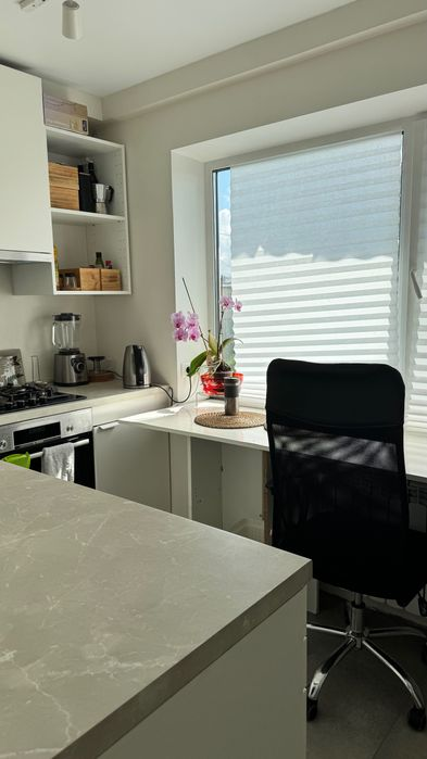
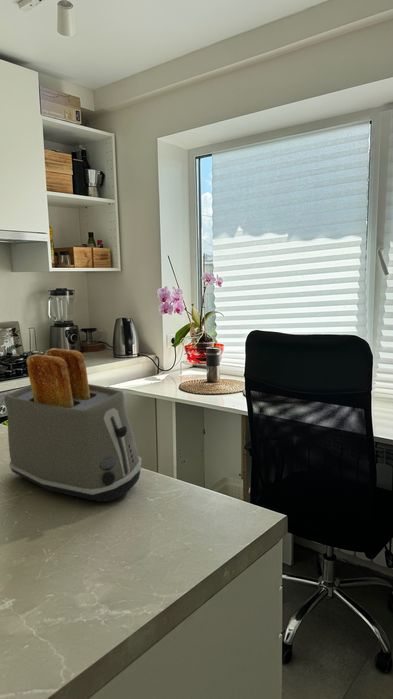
+ toaster [3,347,142,503]
